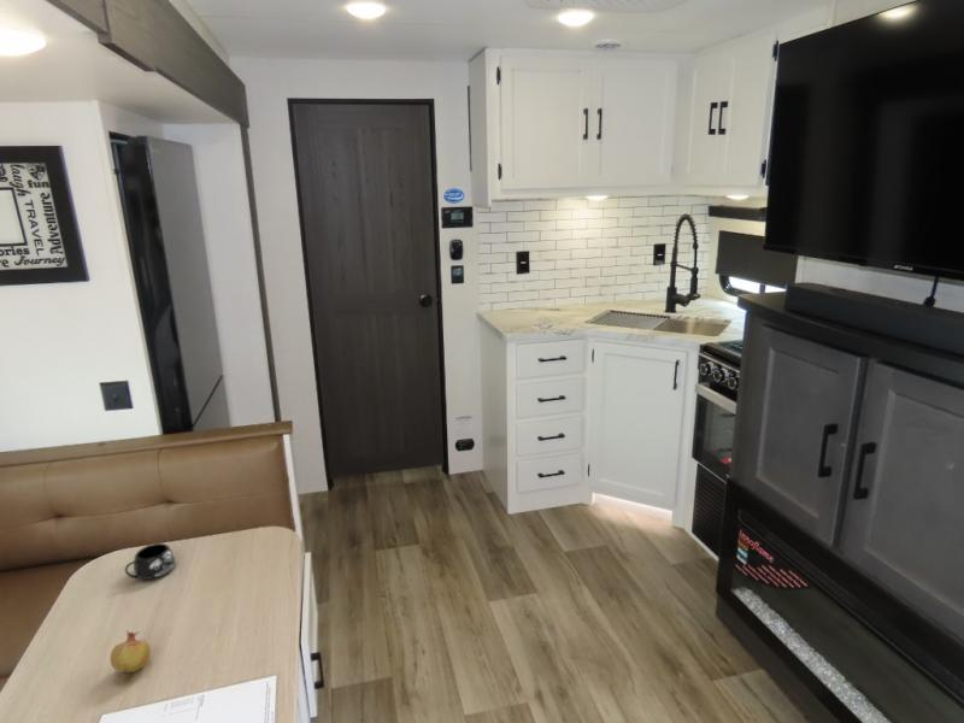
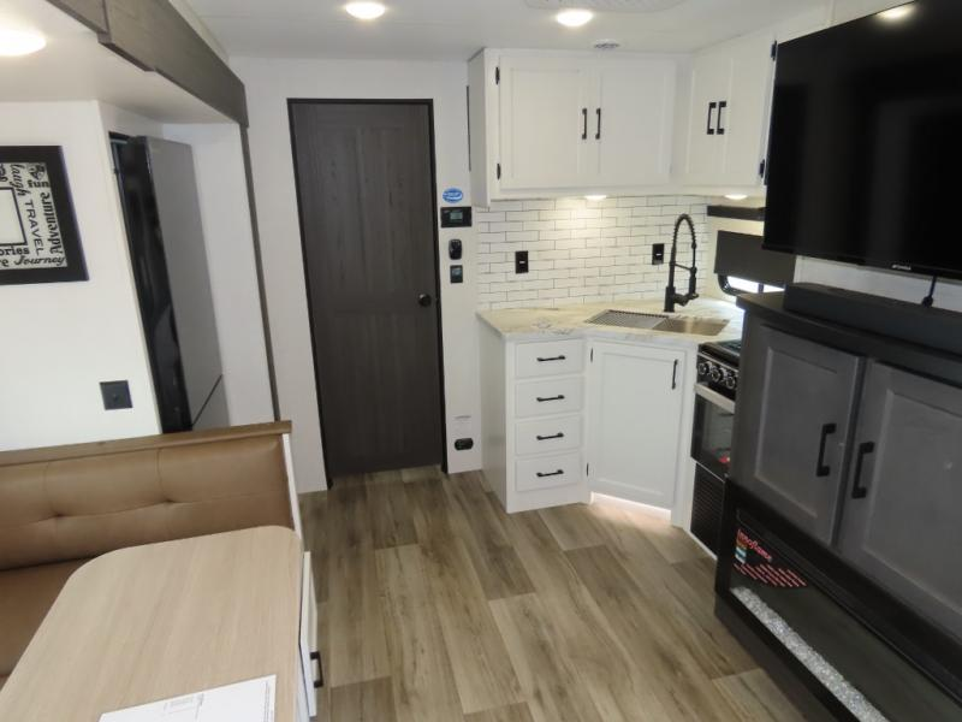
- fruit [108,629,152,684]
- mug [124,542,176,581]
